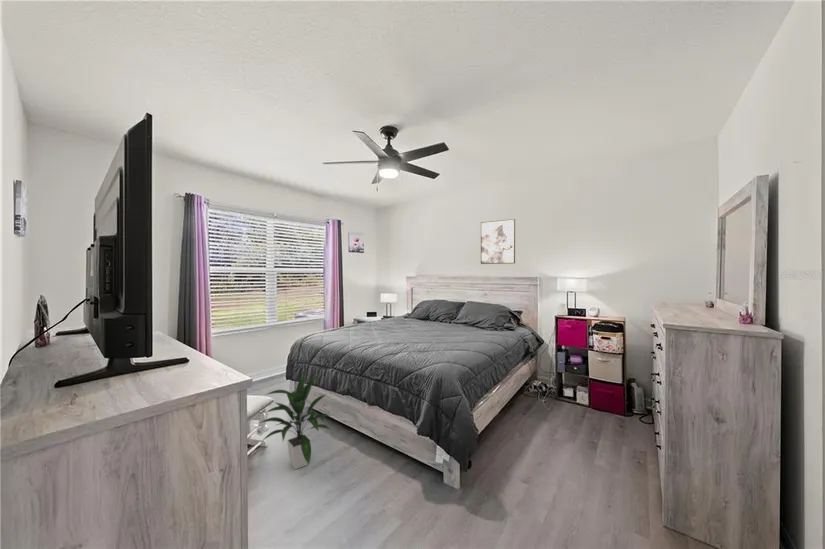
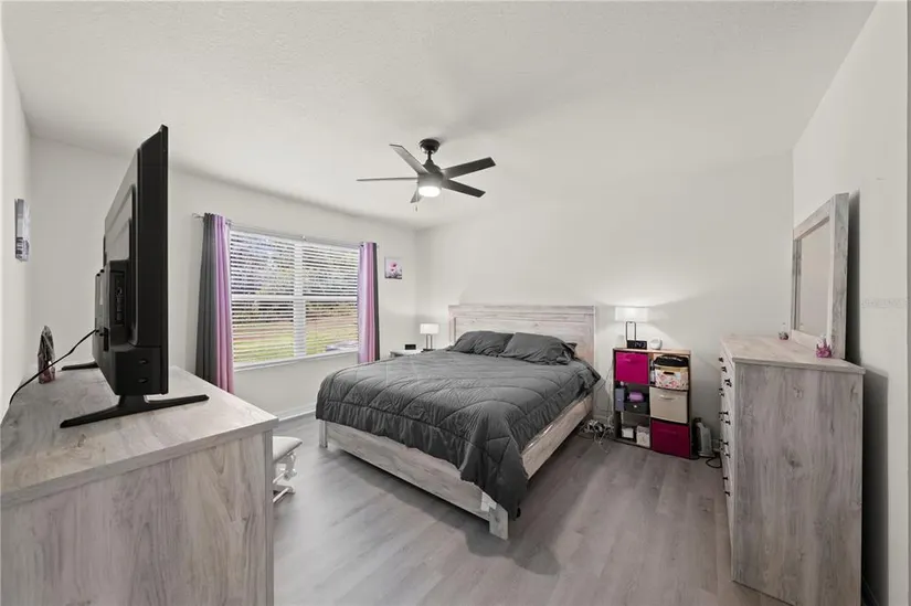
- indoor plant [258,373,333,470]
- wall art [480,218,516,265]
